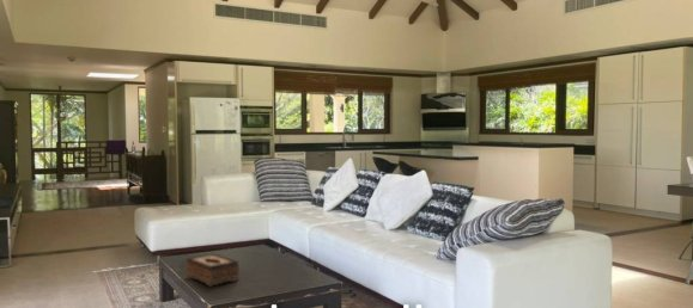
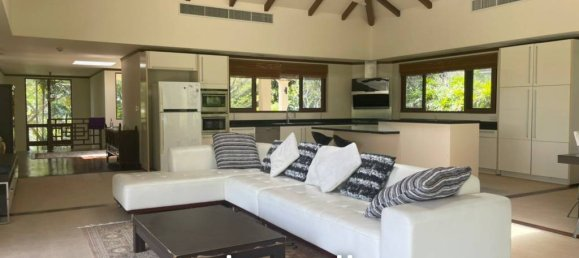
- tissue box [186,252,241,288]
